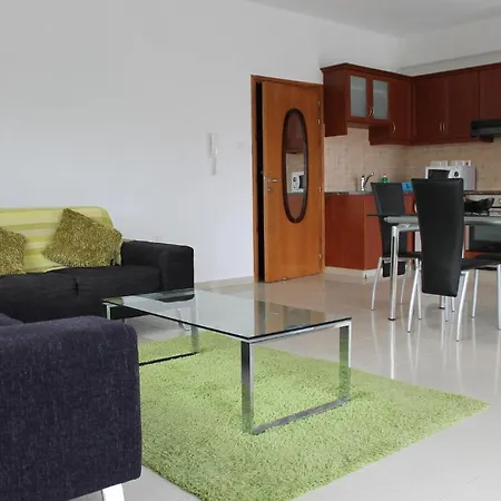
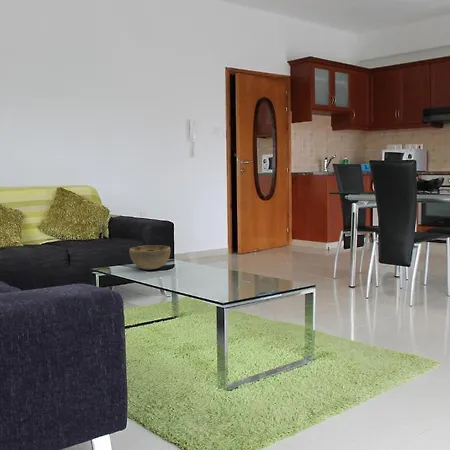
+ decorative bowl [128,244,171,271]
